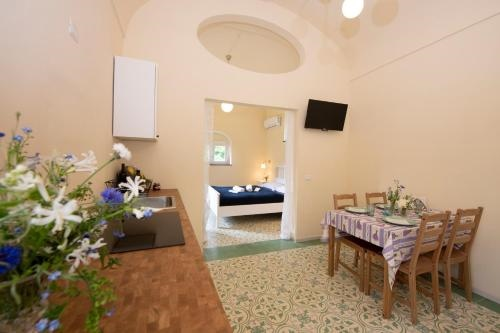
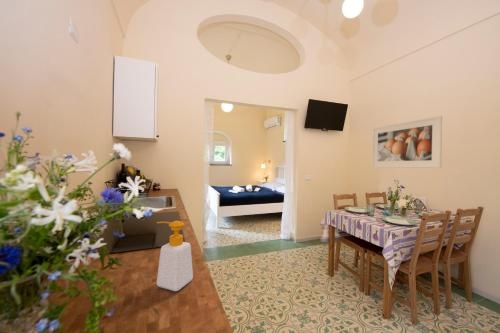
+ soap bottle [156,220,194,292]
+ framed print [371,115,443,169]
